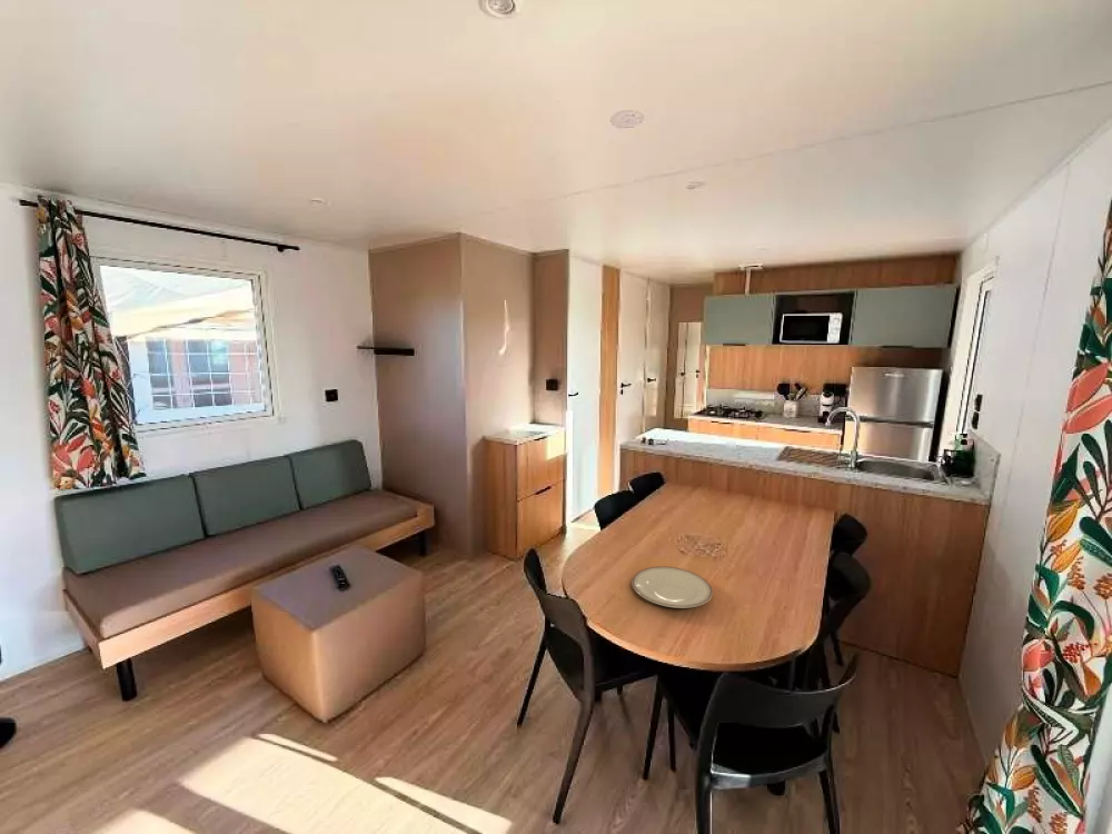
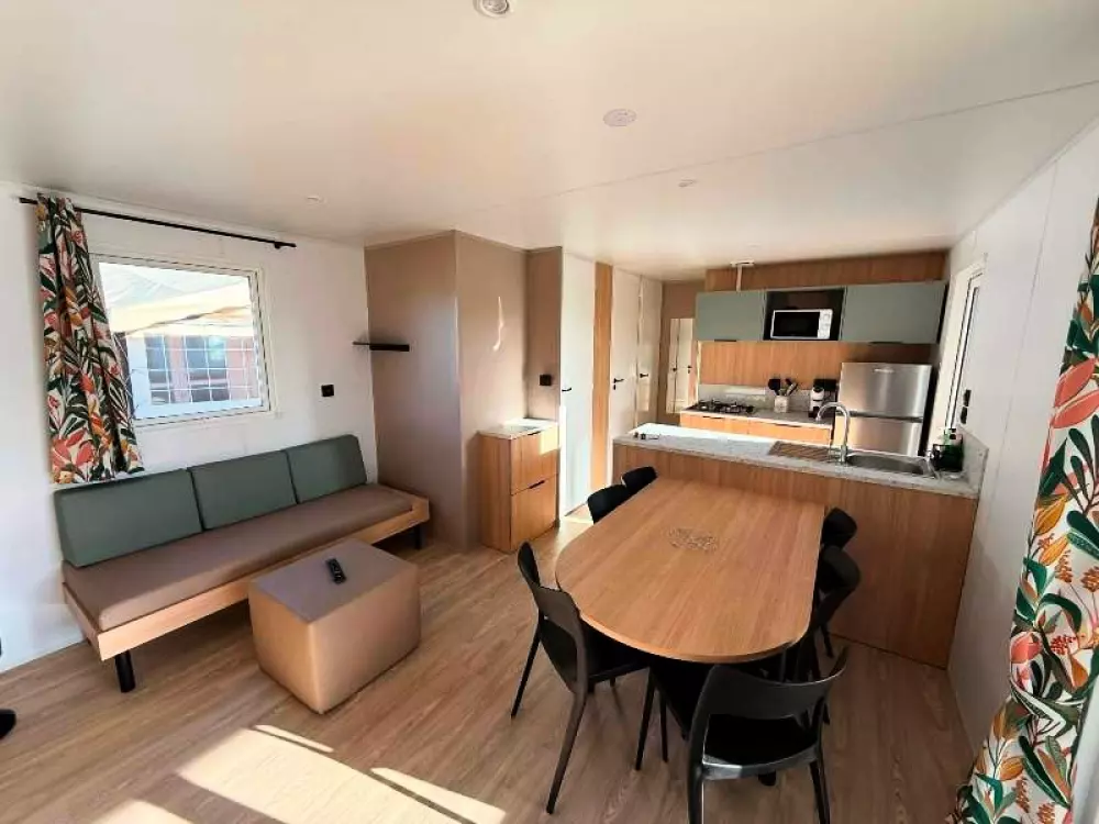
- plate [631,565,714,609]
